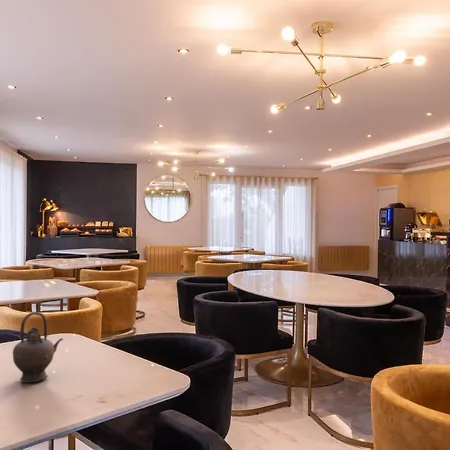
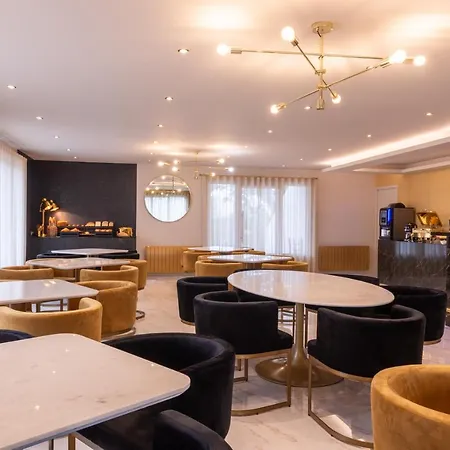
- teapot [12,311,64,383]
